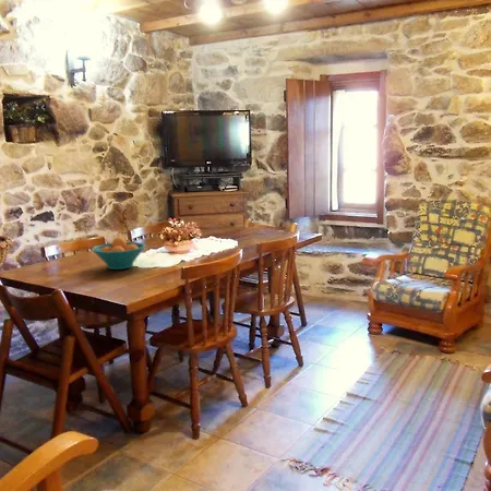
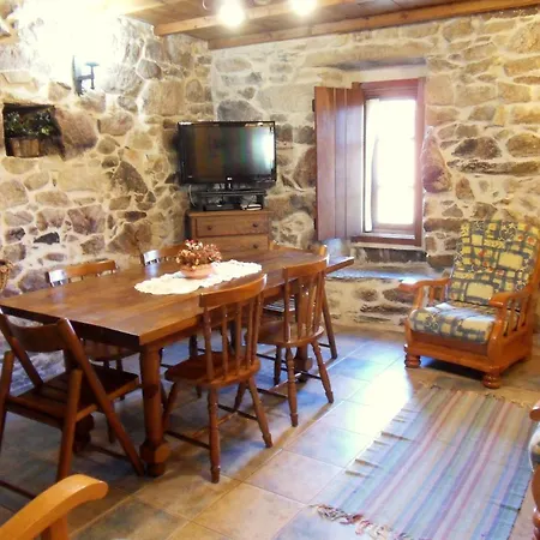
- fruit bowl [91,236,146,271]
